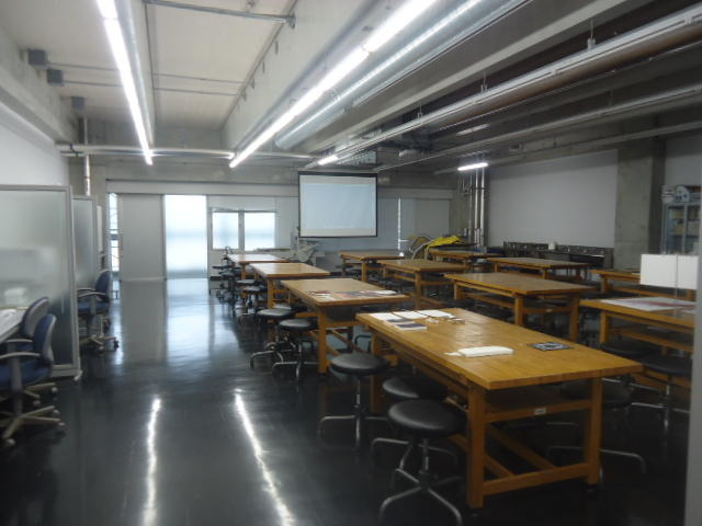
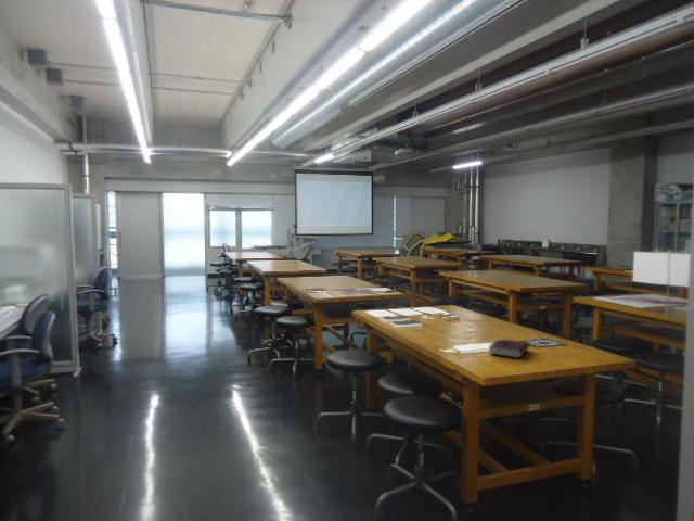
+ book [487,338,530,359]
